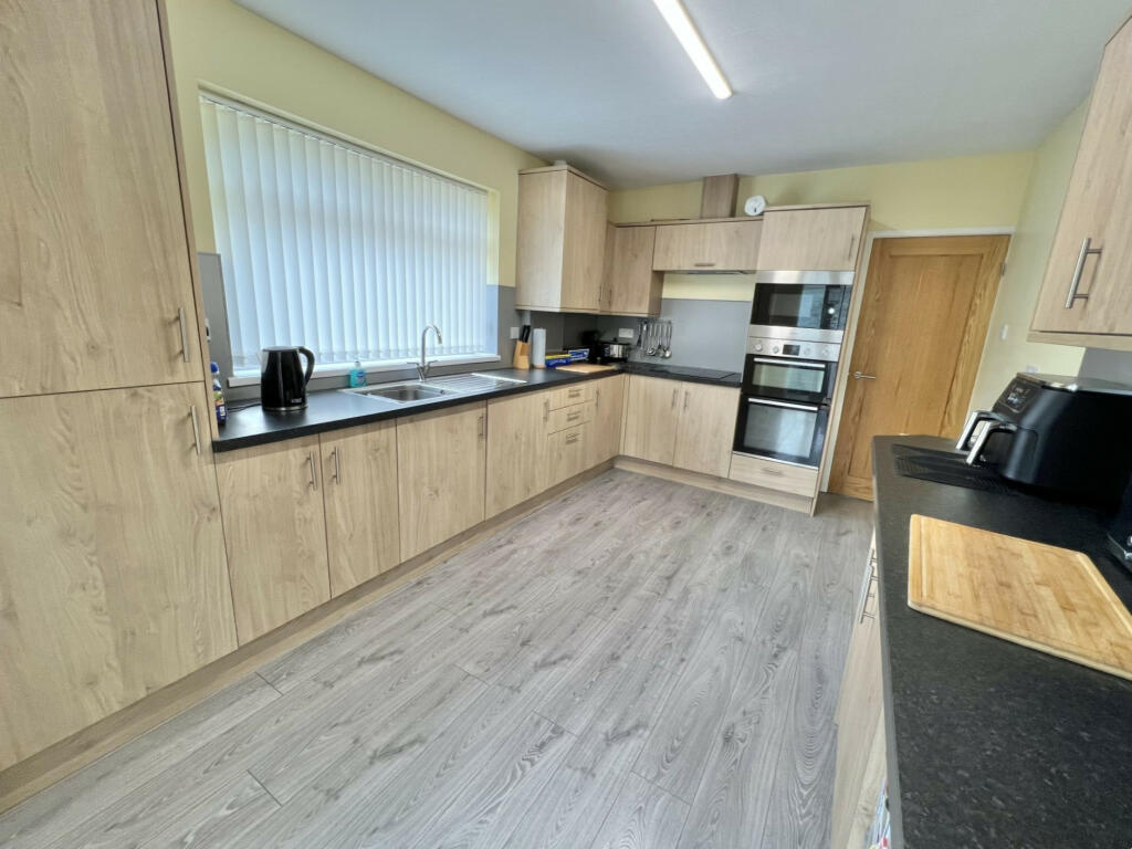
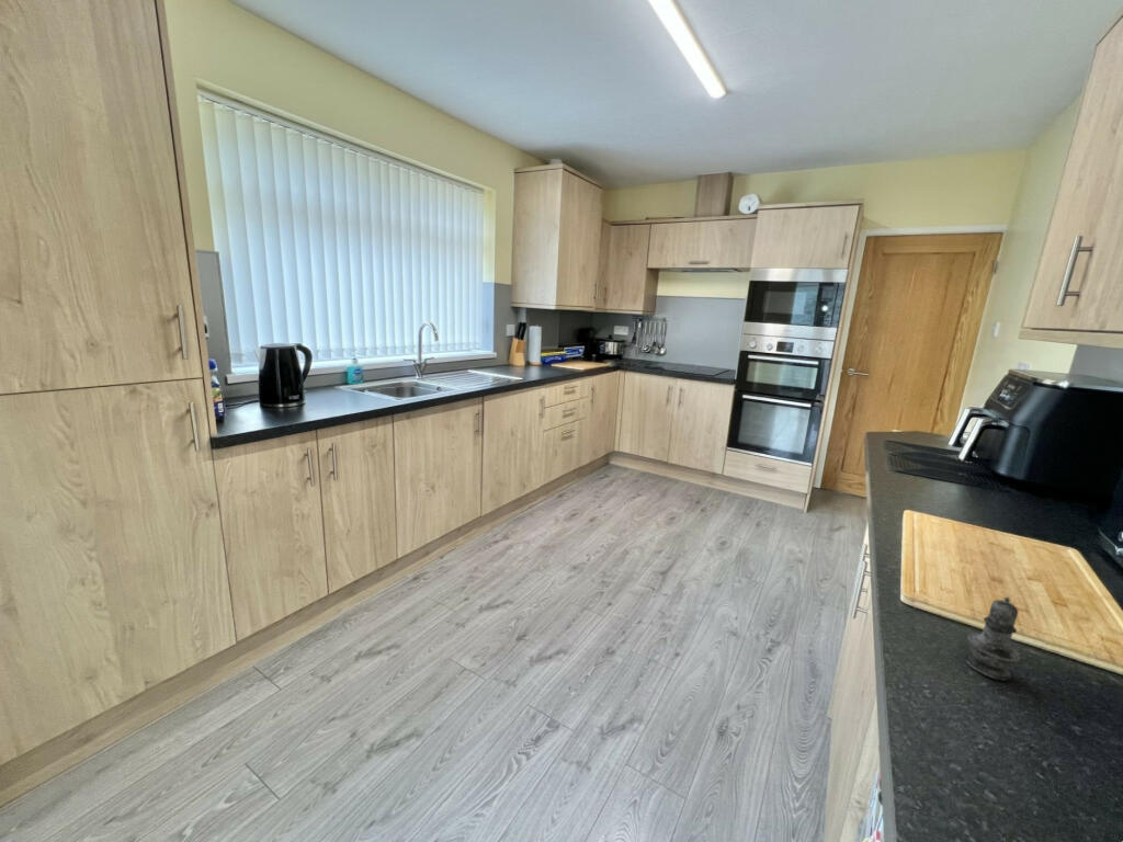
+ salt shaker [964,595,1021,681]
